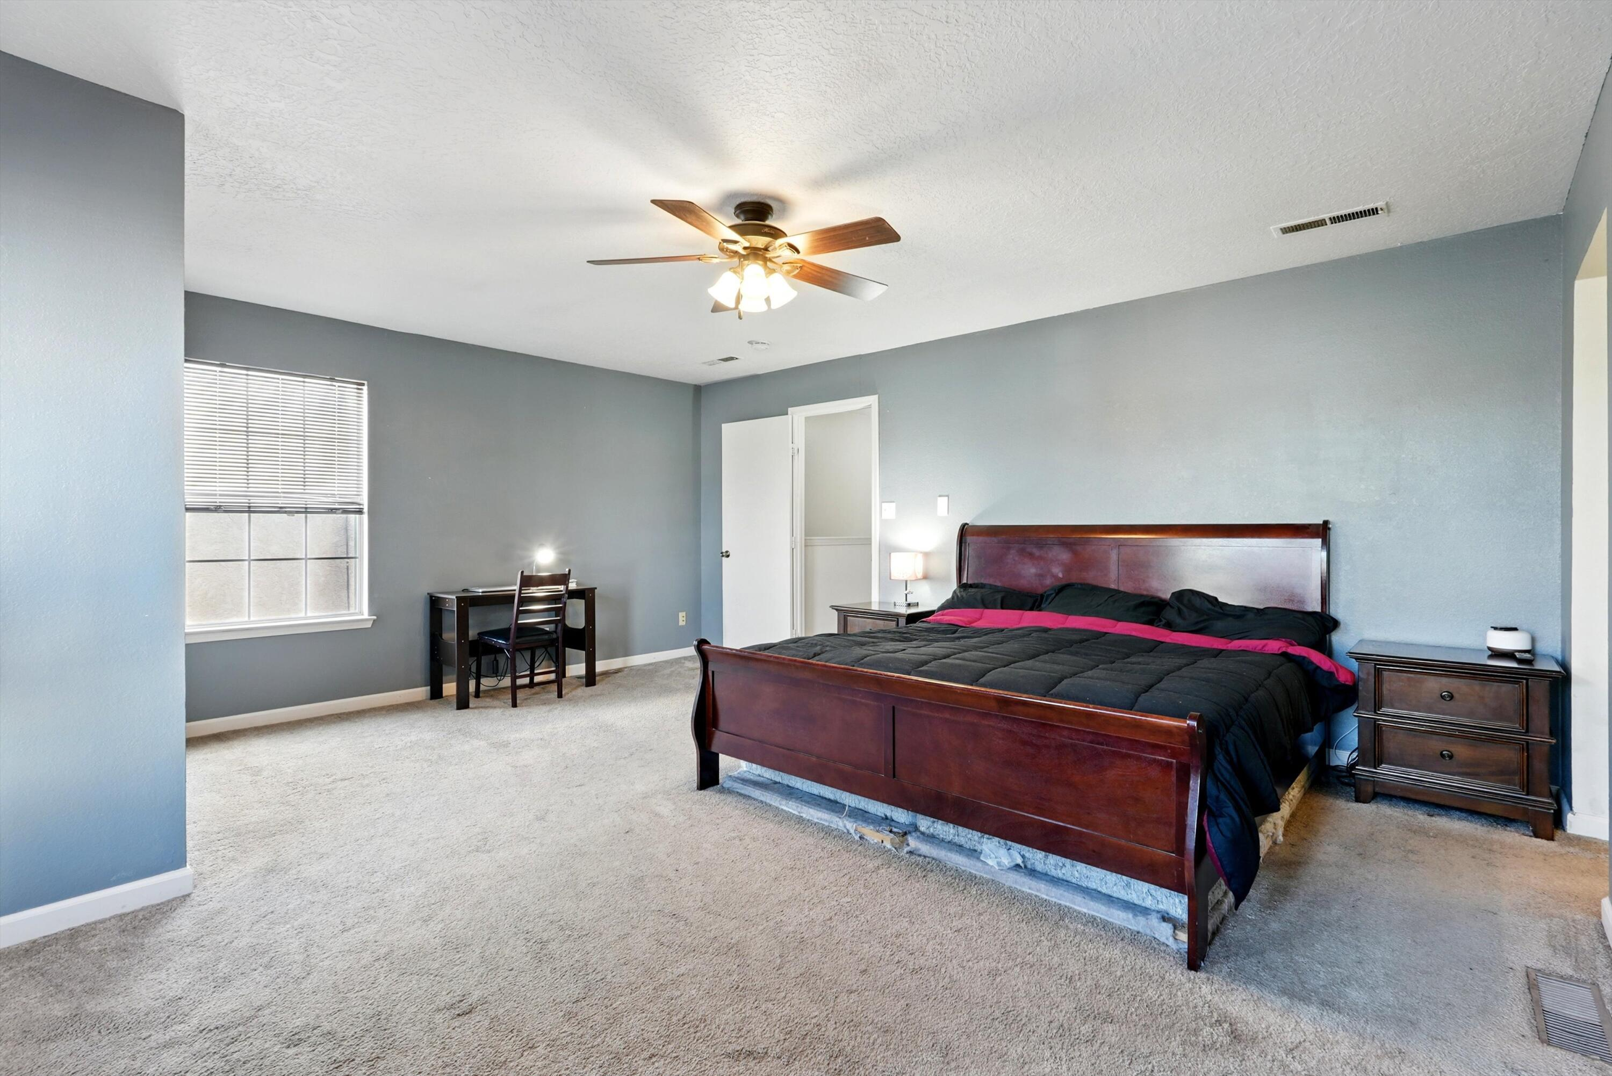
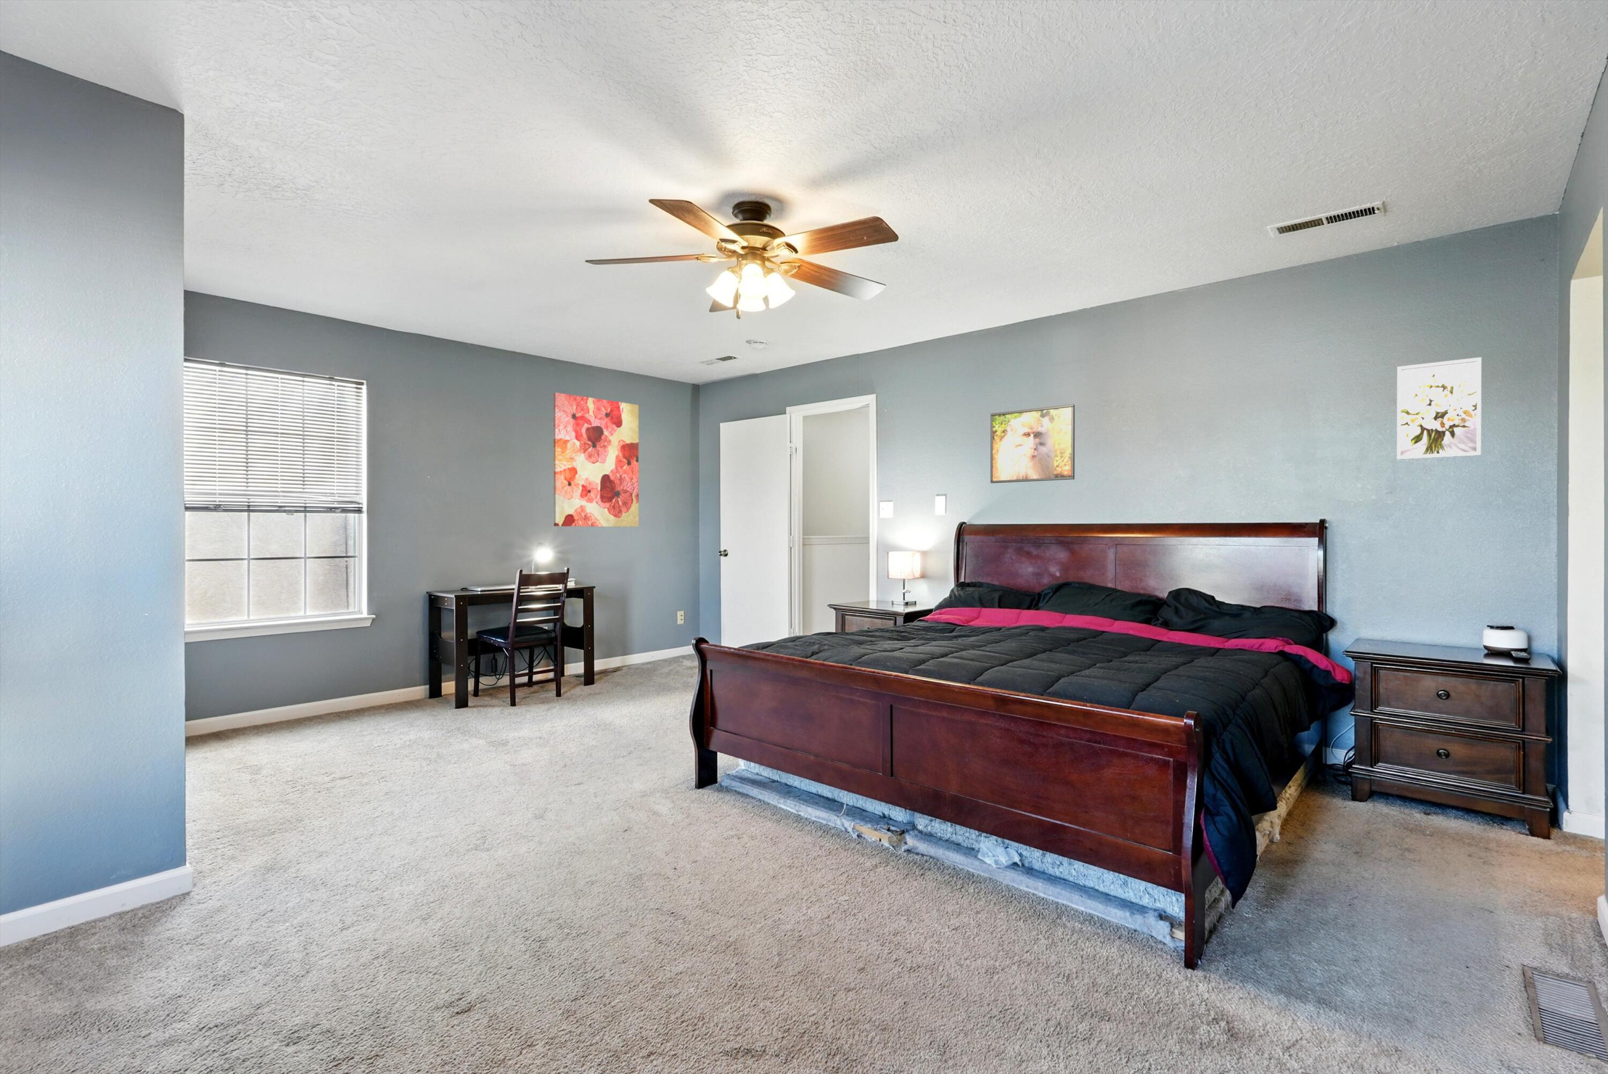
+ wall art [554,392,640,527]
+ wall art [1396,356,1482,460]
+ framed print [990,404,1075,483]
